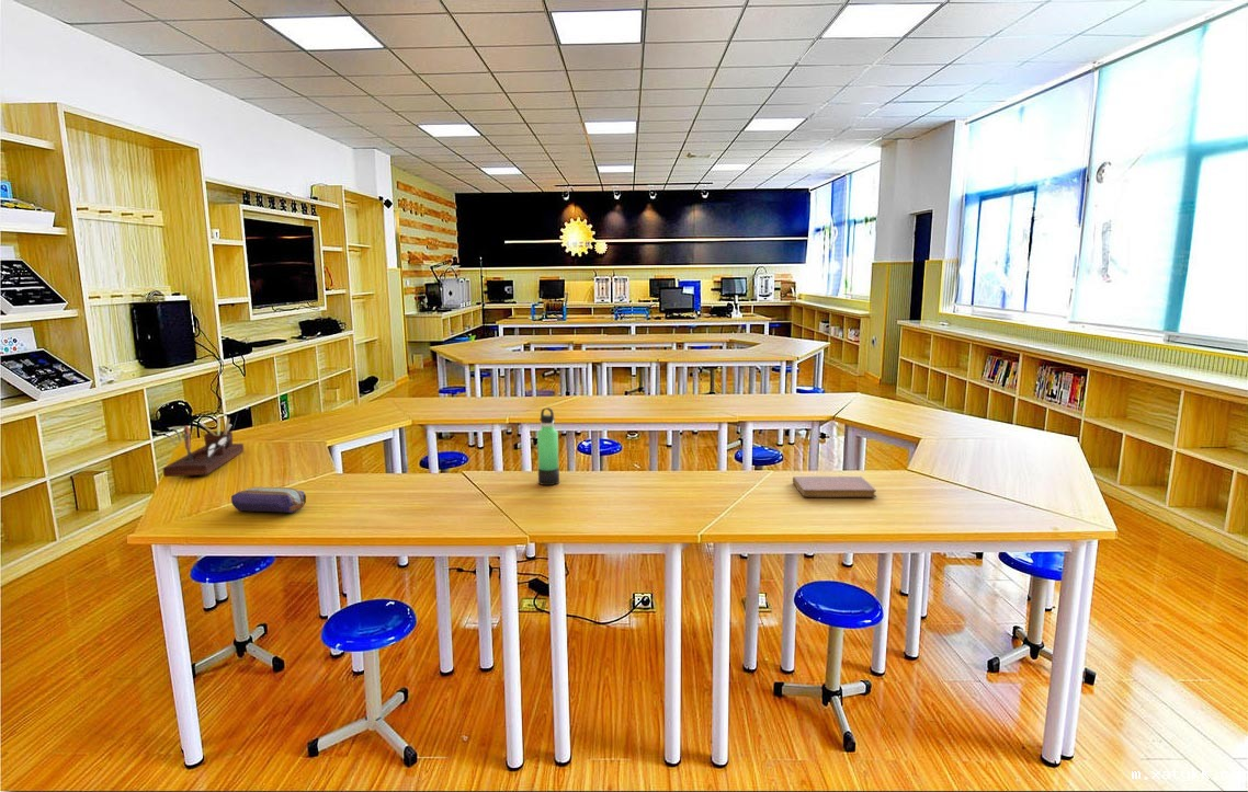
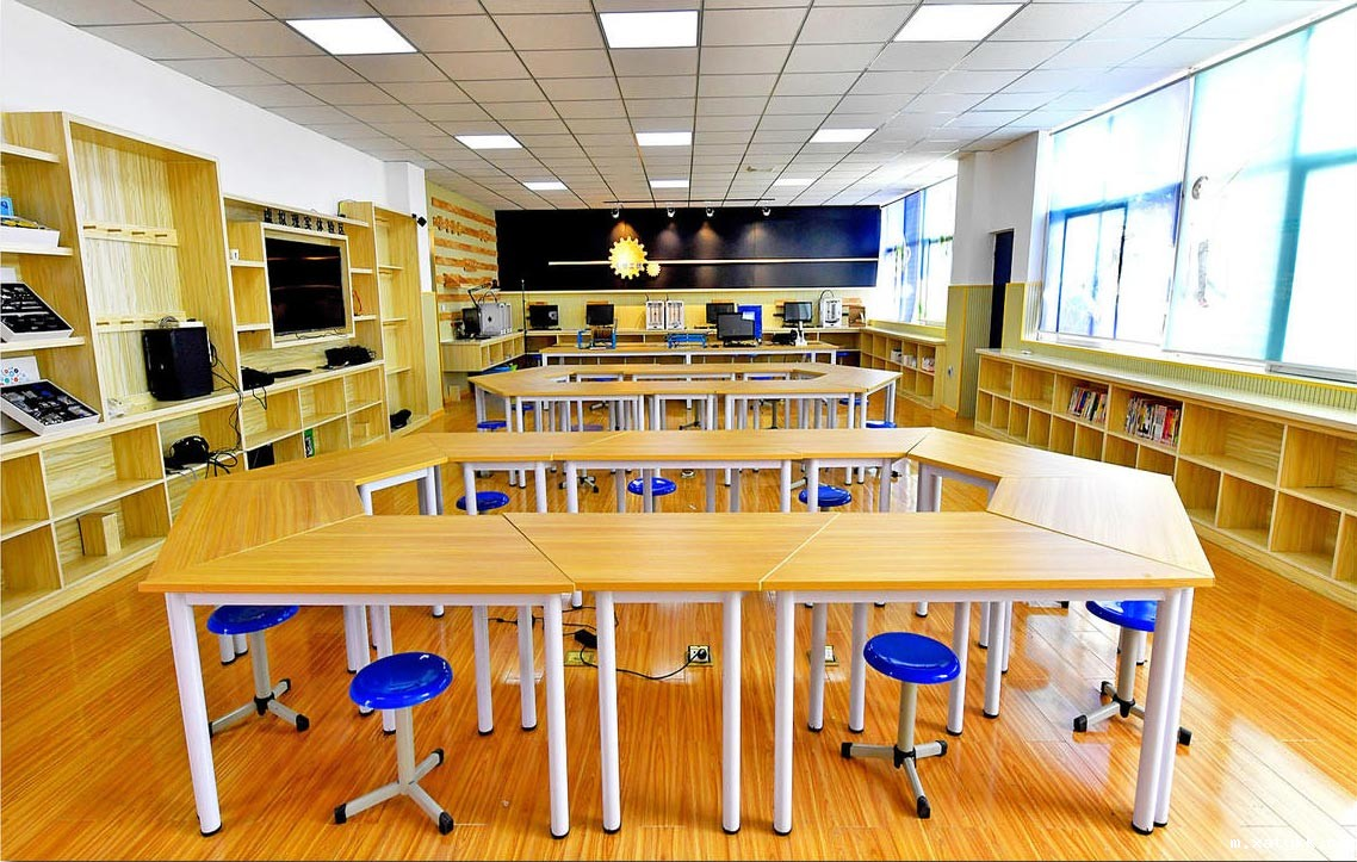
- desk organizer [162,416,245,478]
- pencil case [230,486,307,514]
- notebook [792,475,877,498]
- thermos bottle [536,406,560,486]
